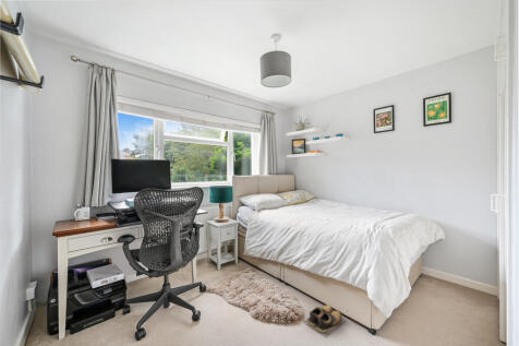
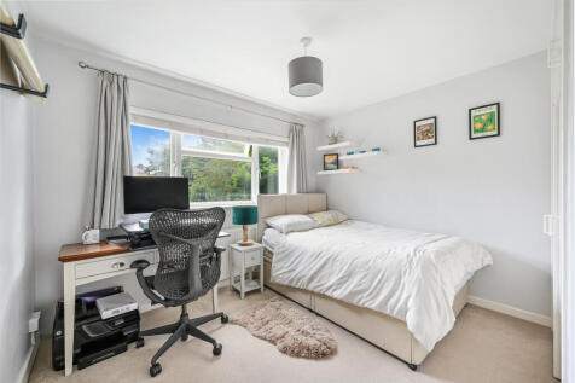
- shoes [302,303,346,338]
